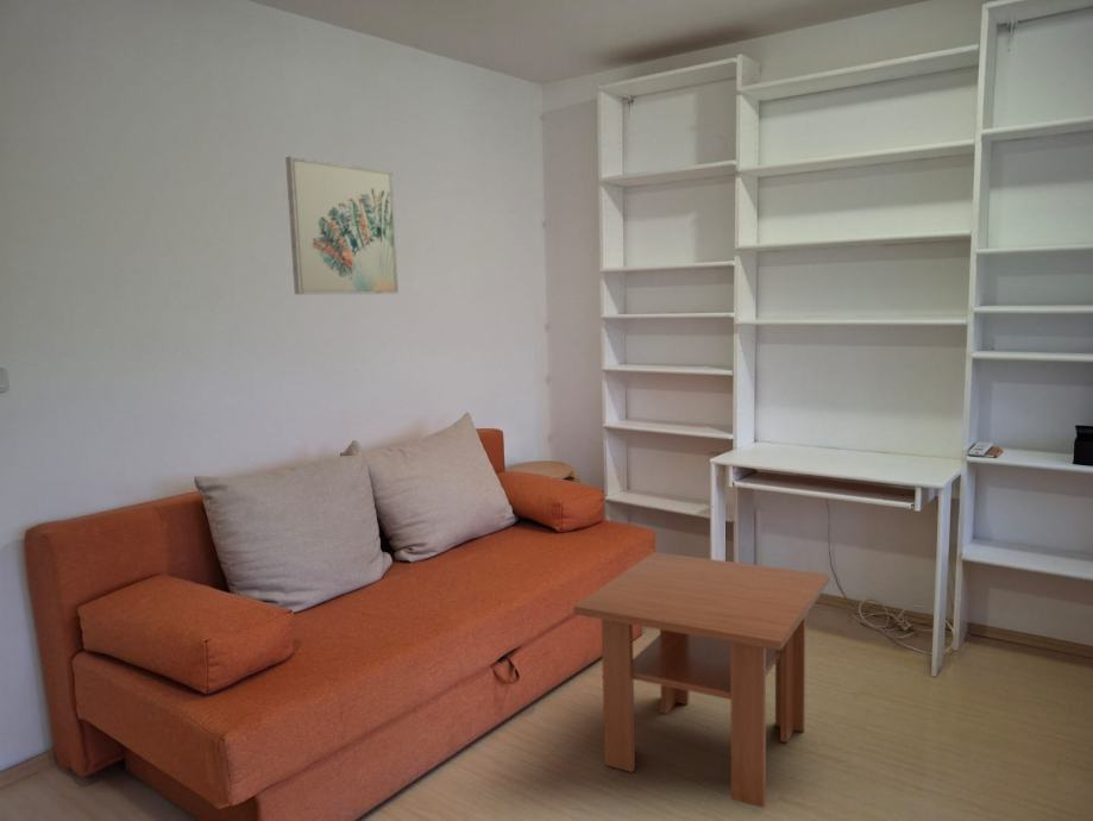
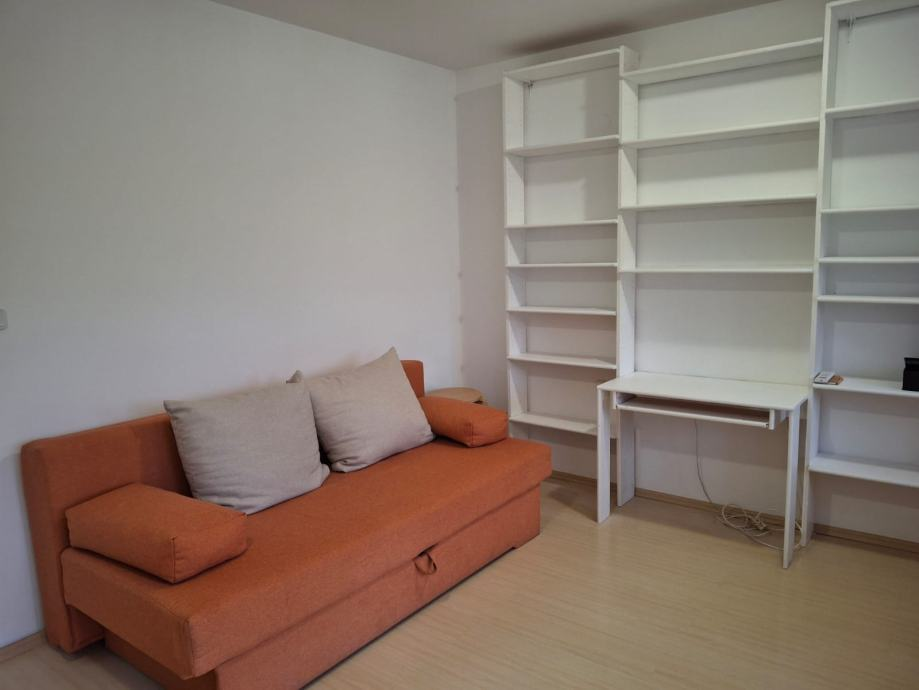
- wall art [284,156,400,295]
- coffee table [572,551,830,809]
